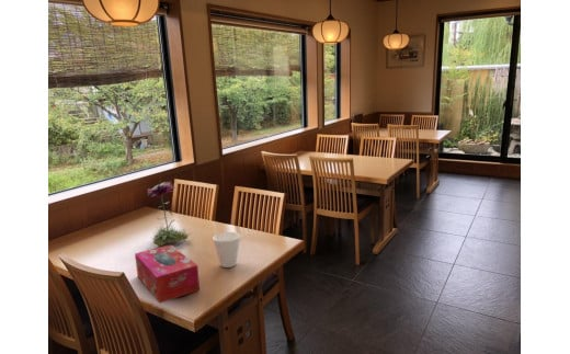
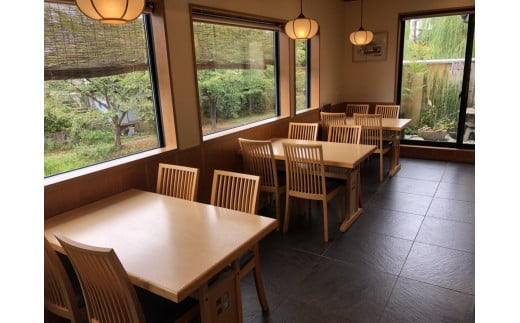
- tissue box [134,243,201,305]
- cup [212,231,241,269]
- flower [146,180,192,247]
